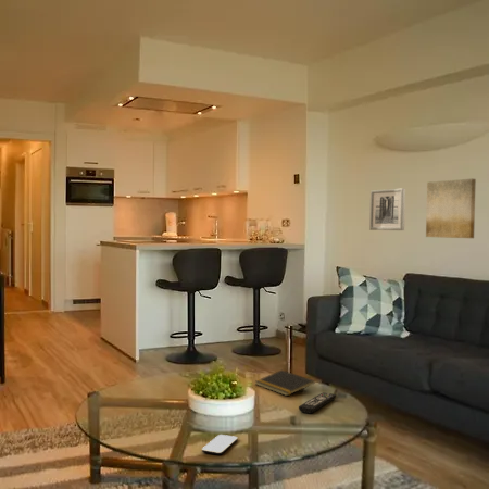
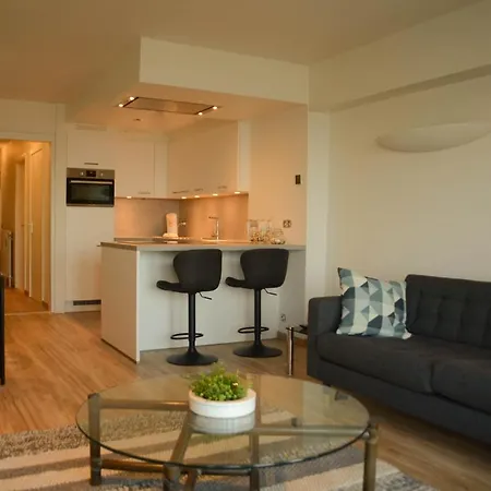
- remote control [298,391,337,414]
- wall art [425,178,477,239]
- notepad [254,369,315,397]
- wall art [368,187,406,231]
- smartphone [201,434,238,455]
